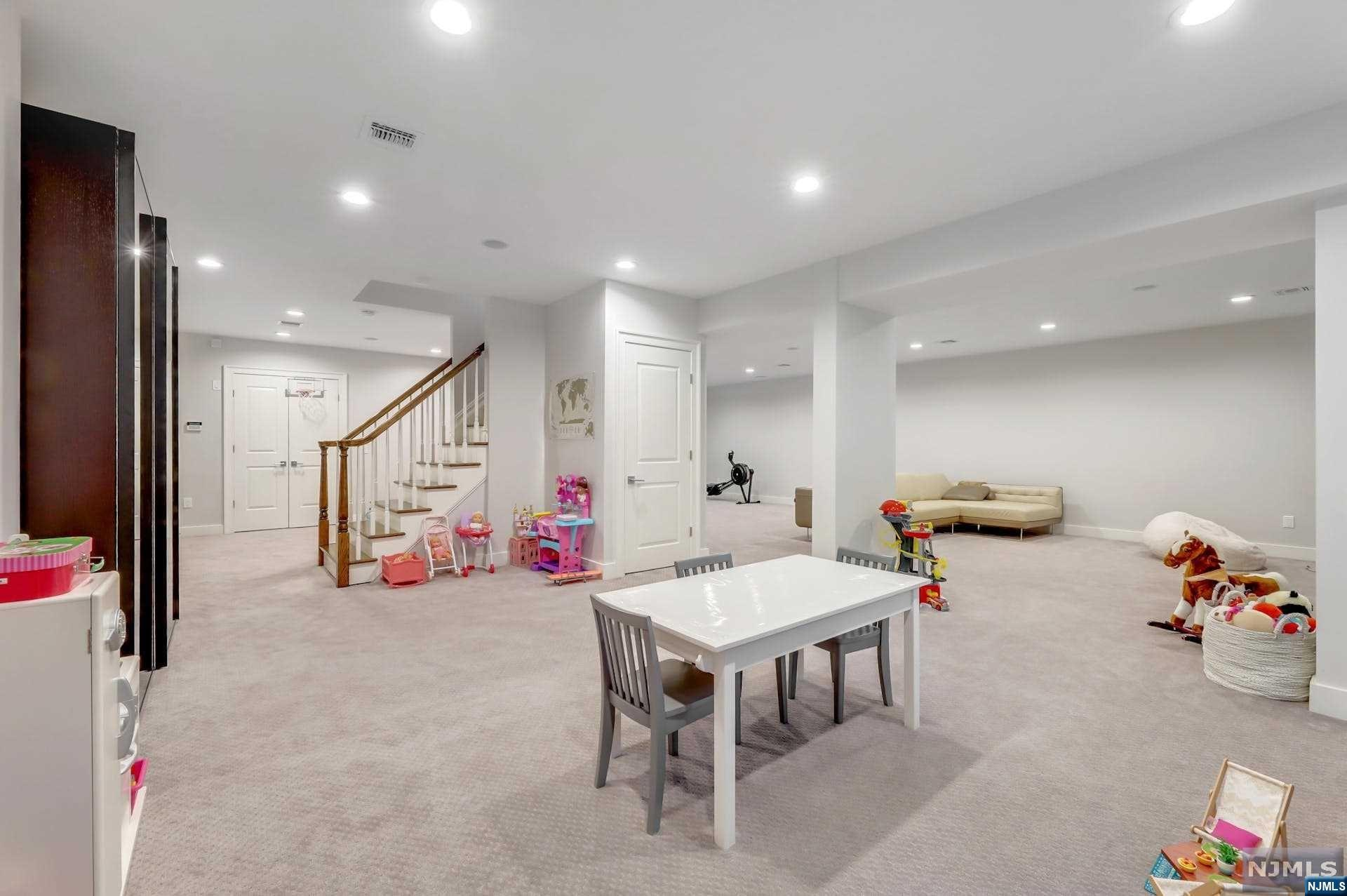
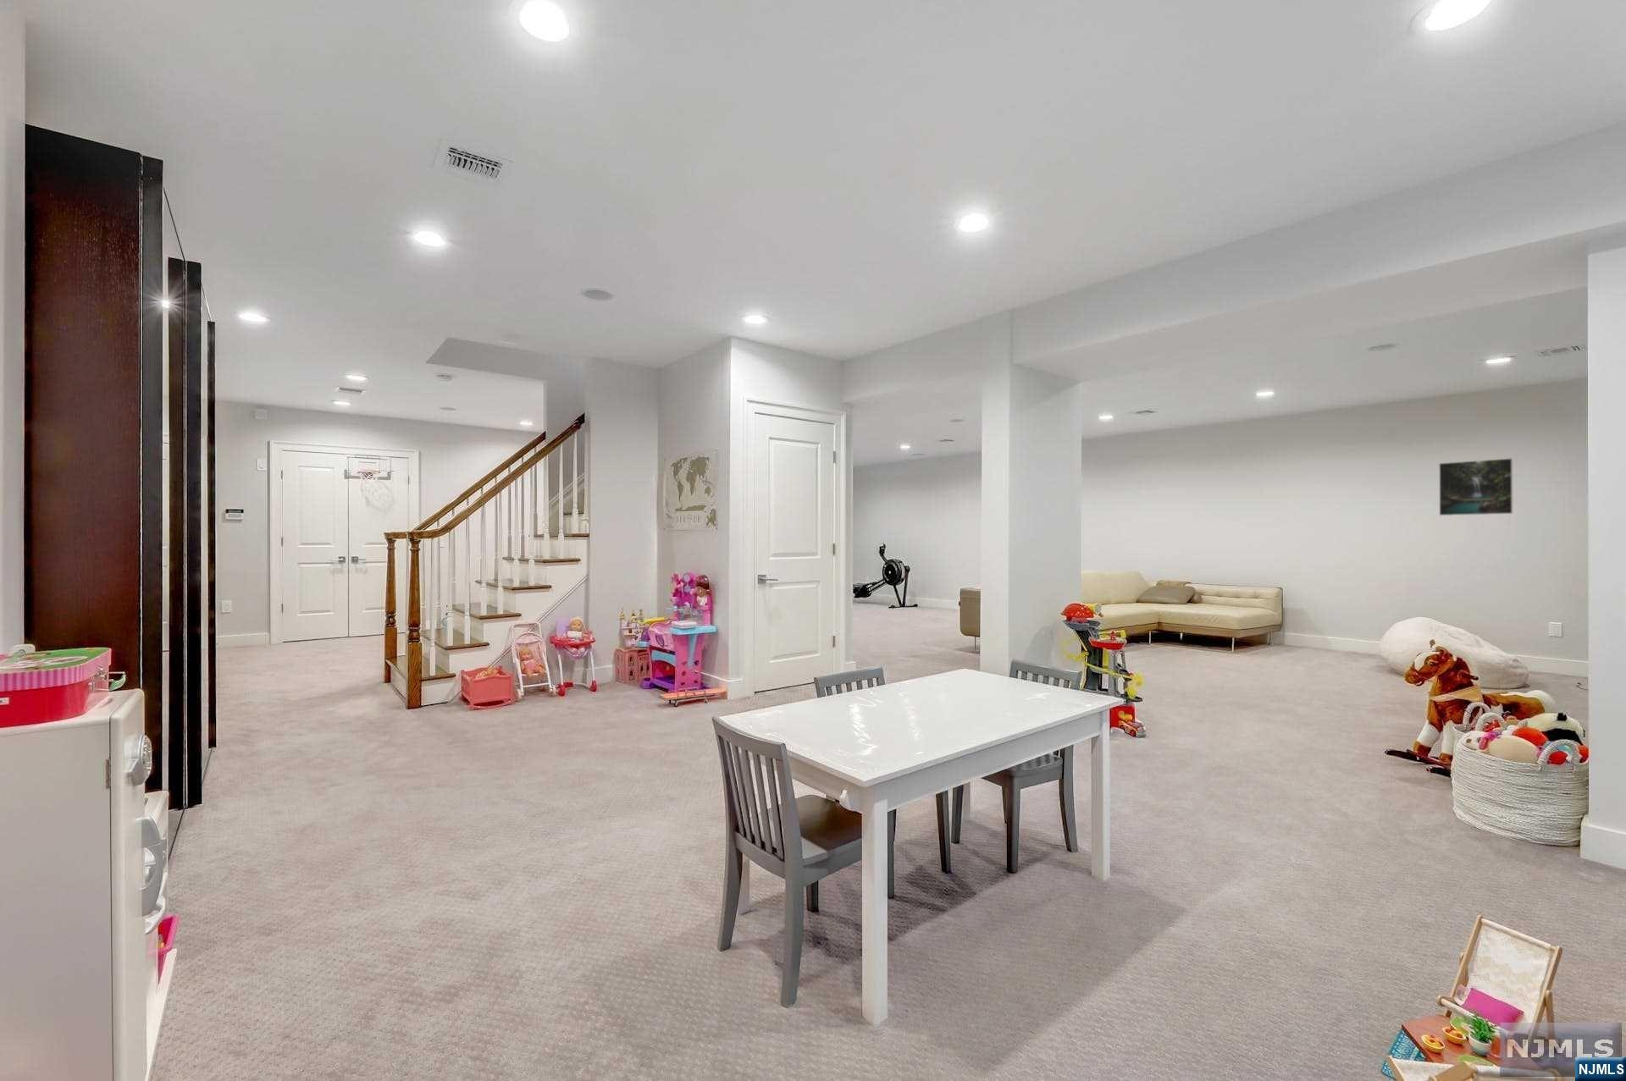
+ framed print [1438,457,1514,516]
